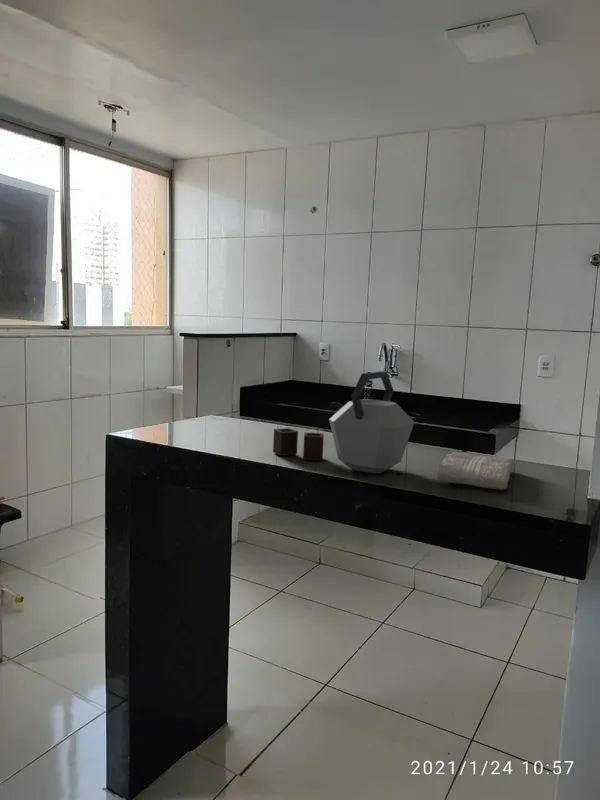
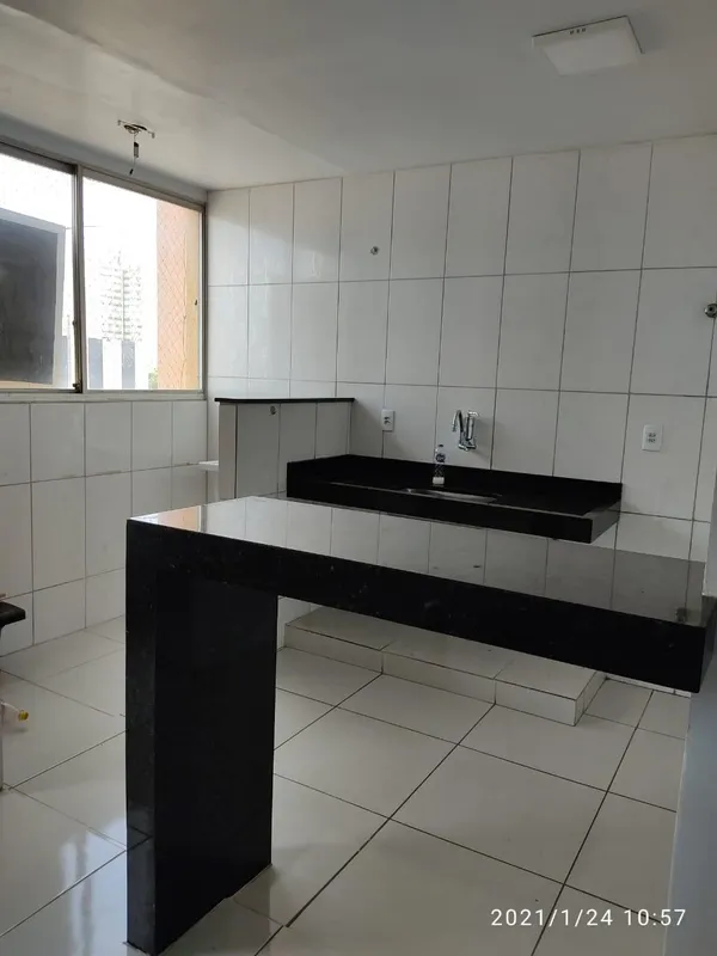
- kettle [272,370,415,474]
- washcloth [436,451,515,491]
